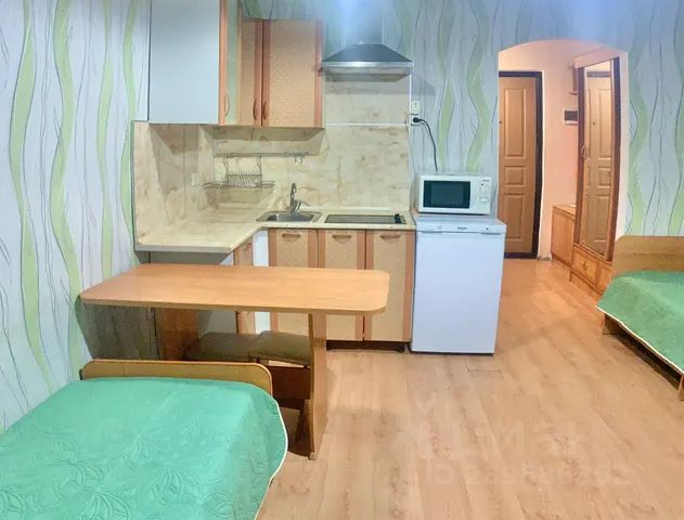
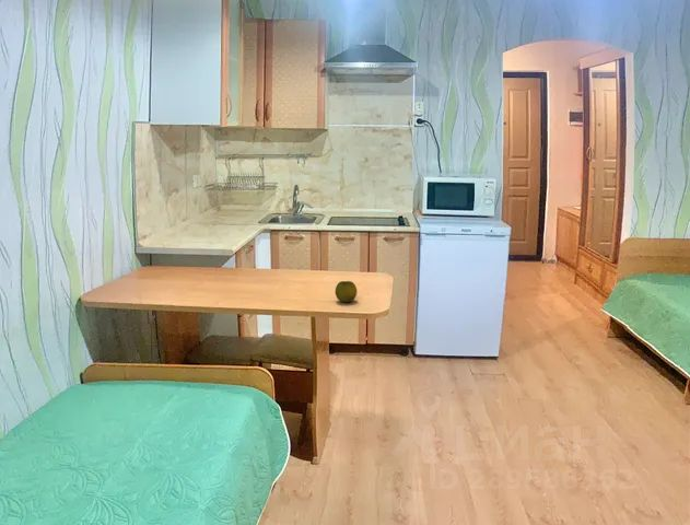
+ fruit [335,280,359,303]
